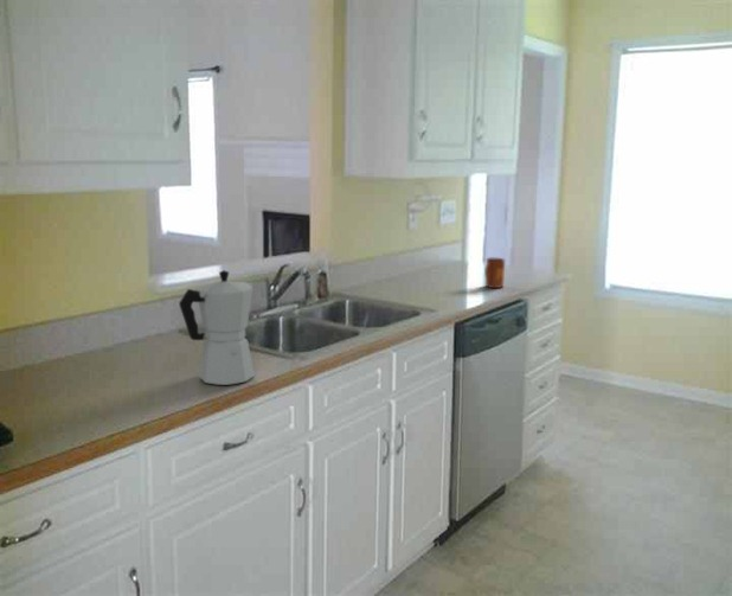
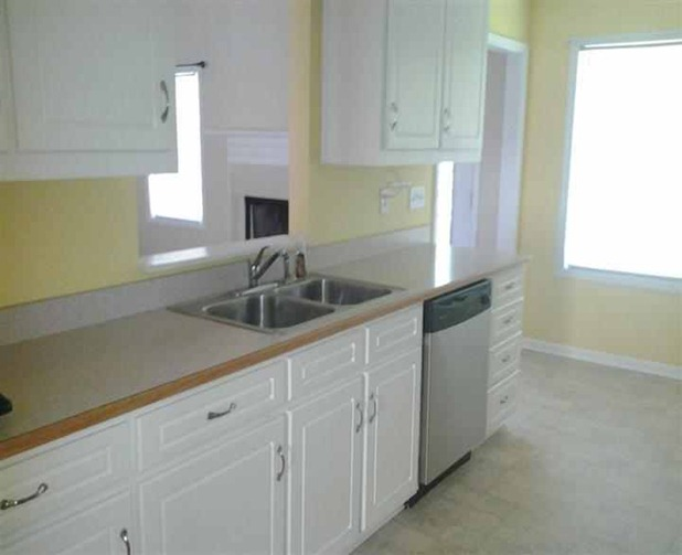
- mug [483,257,506,289]
- moka pot [178,269,257,386]
